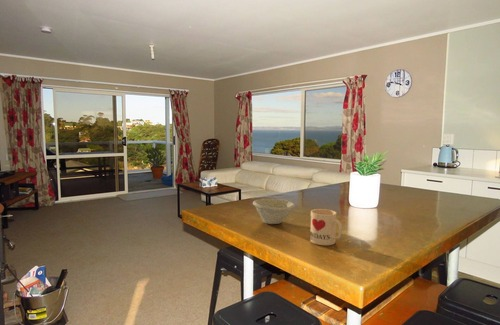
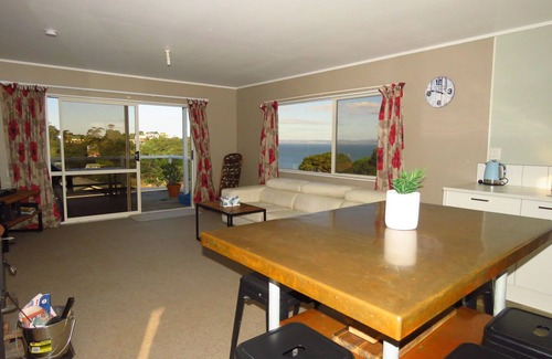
- mug [309,208,343,246]
- bowl [252,197,296,225]
